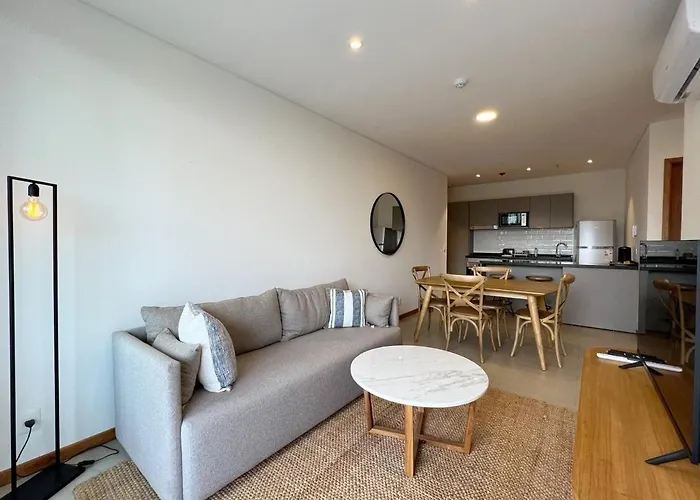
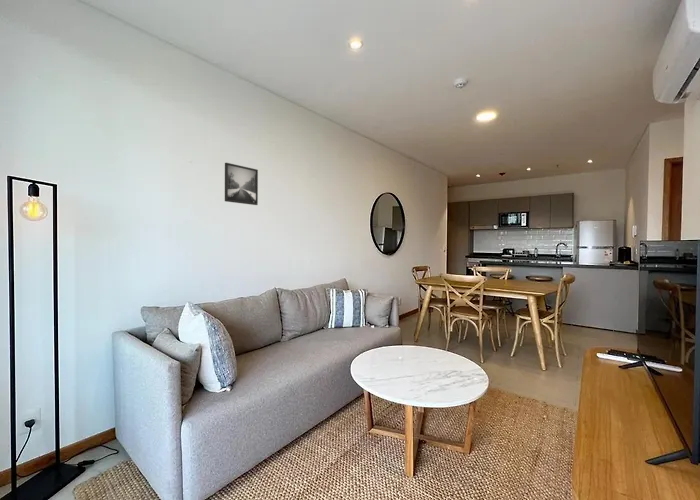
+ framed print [224,162,259,206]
